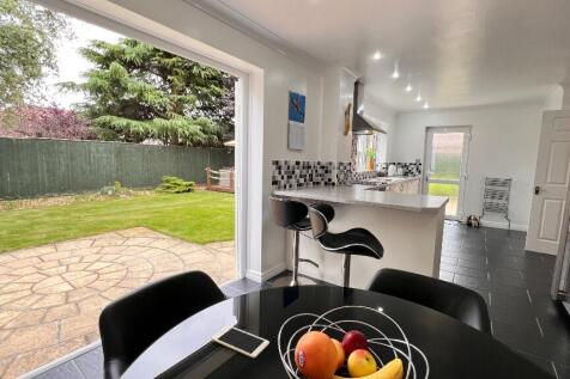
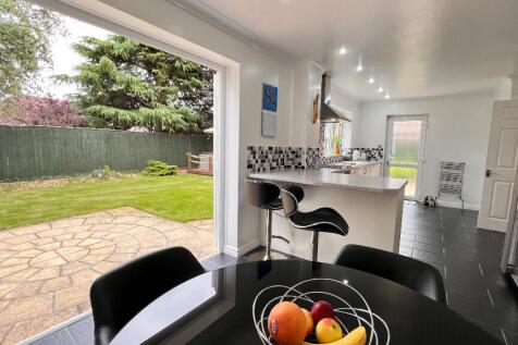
- cell phone [210,324,271,359]
